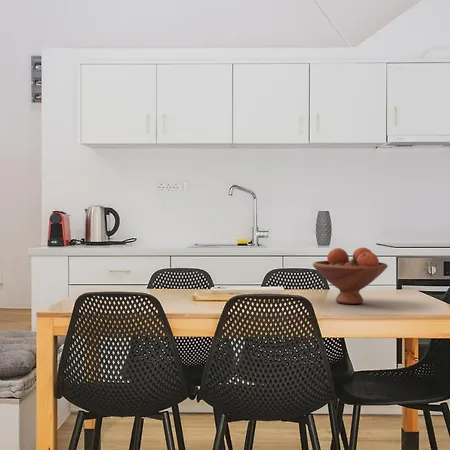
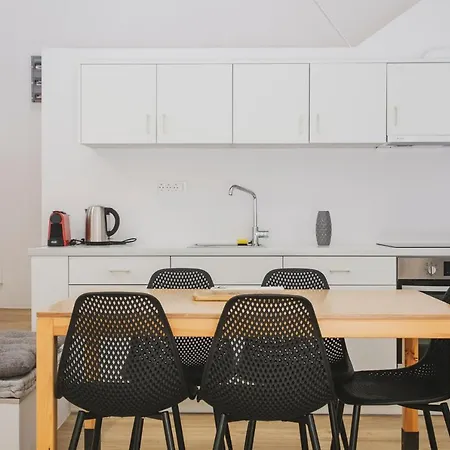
- fruit bowl [312,247,389,305]
